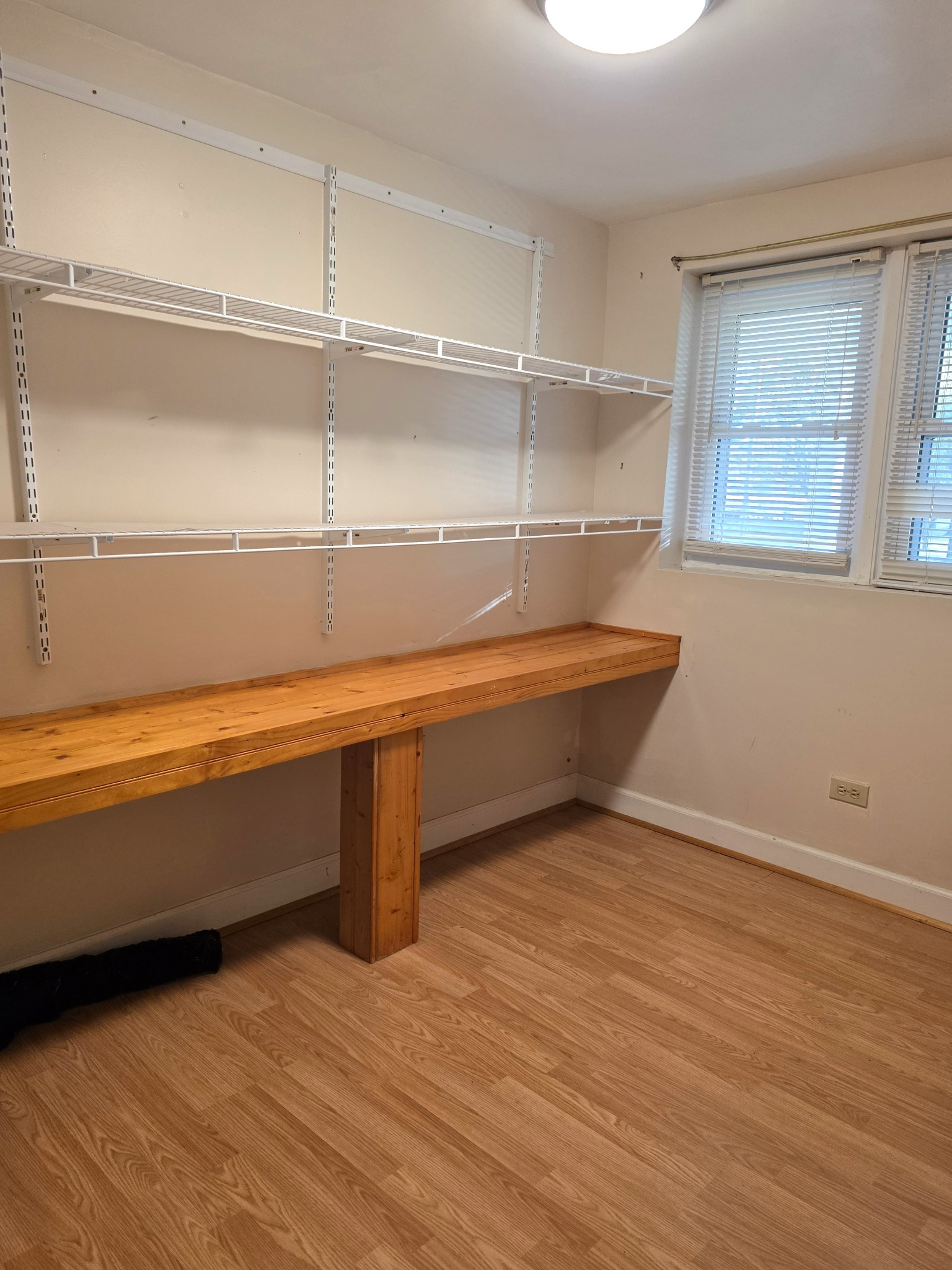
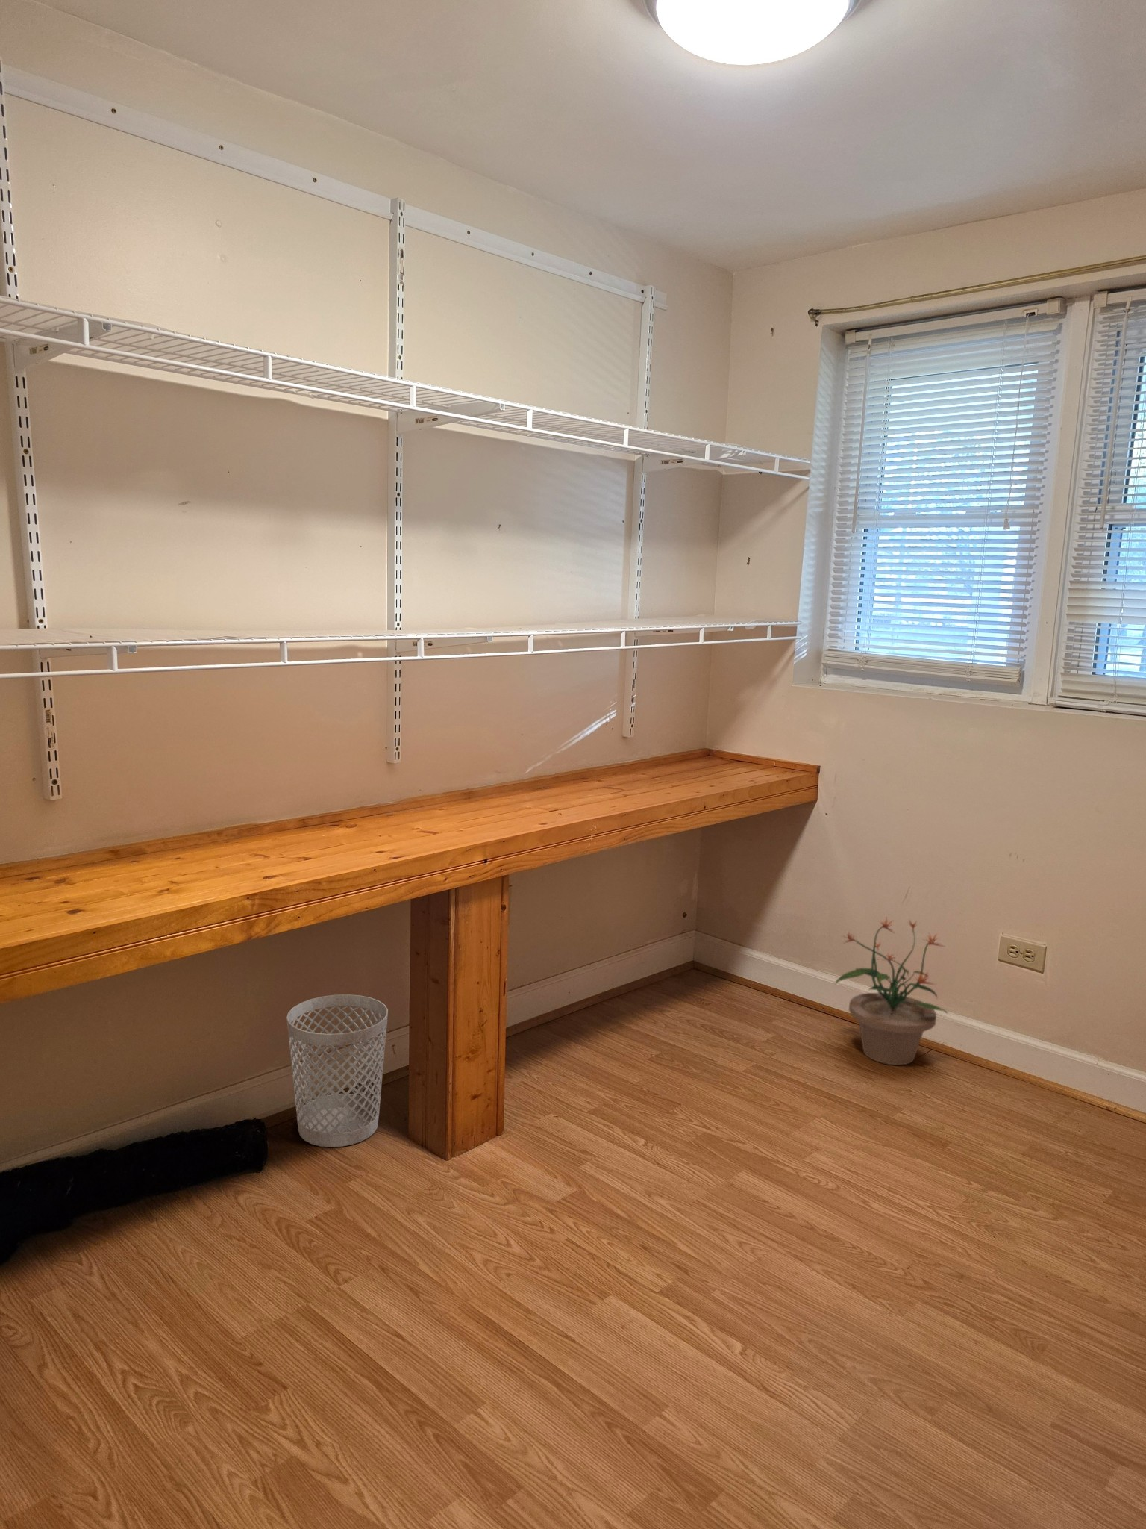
+ potted plant [834,917,949,1067]
+ wastebasket [285,993,389,1147]
